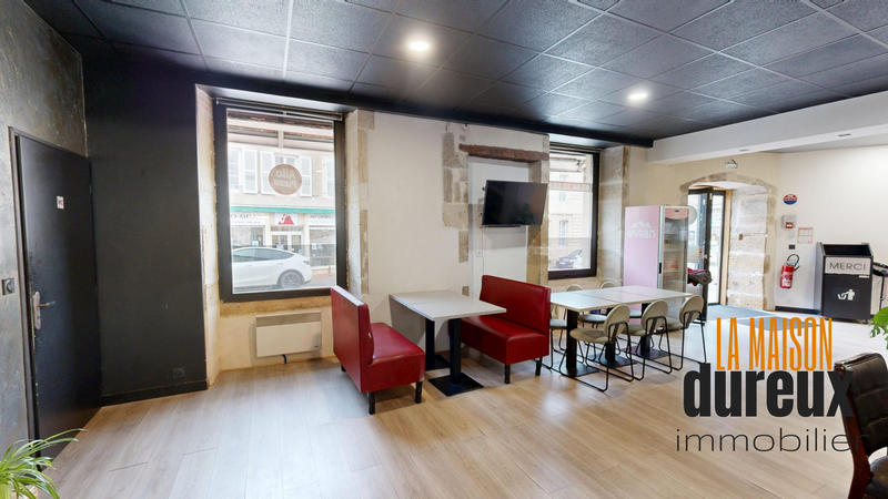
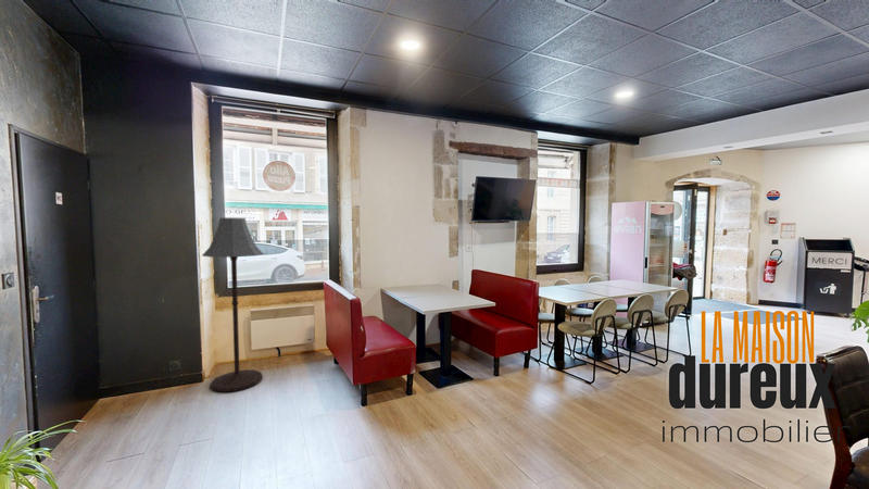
+ floor lamp [201,216,265,393]
